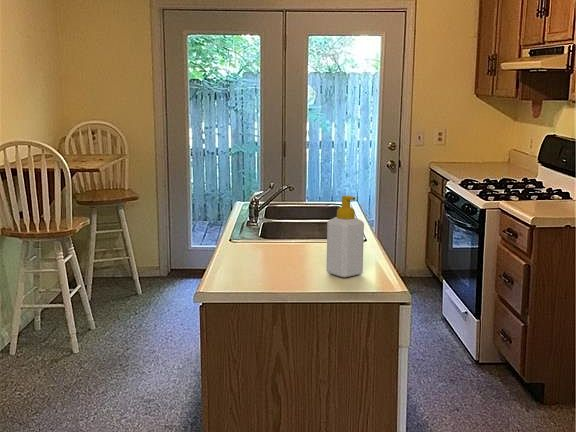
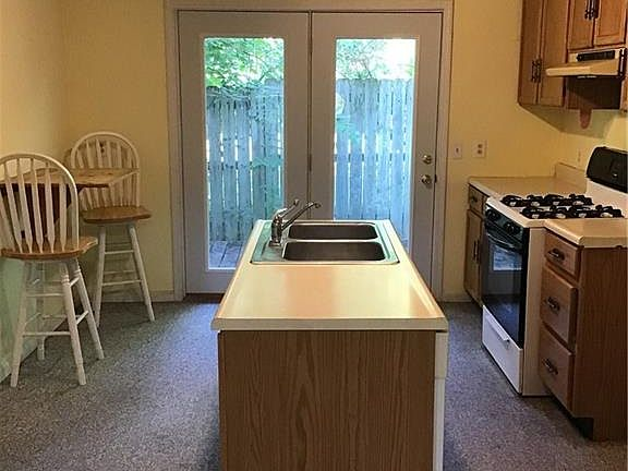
- soap bottle [326,195,365,278]
